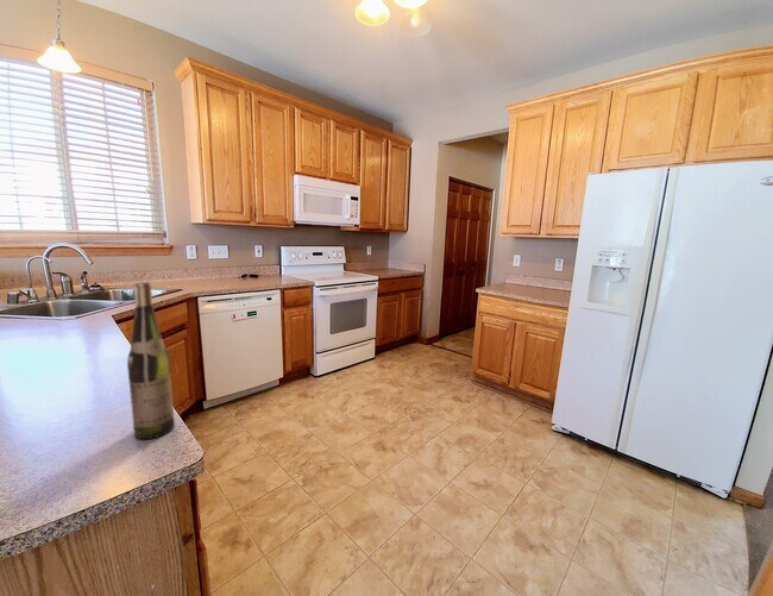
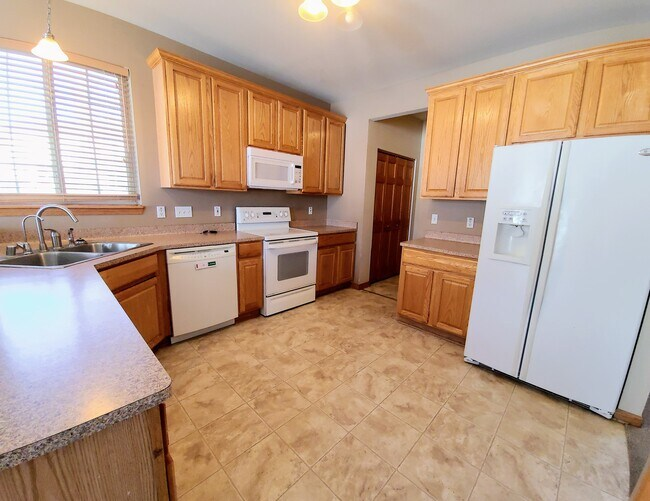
- wine bottle [126,281,176,440]
